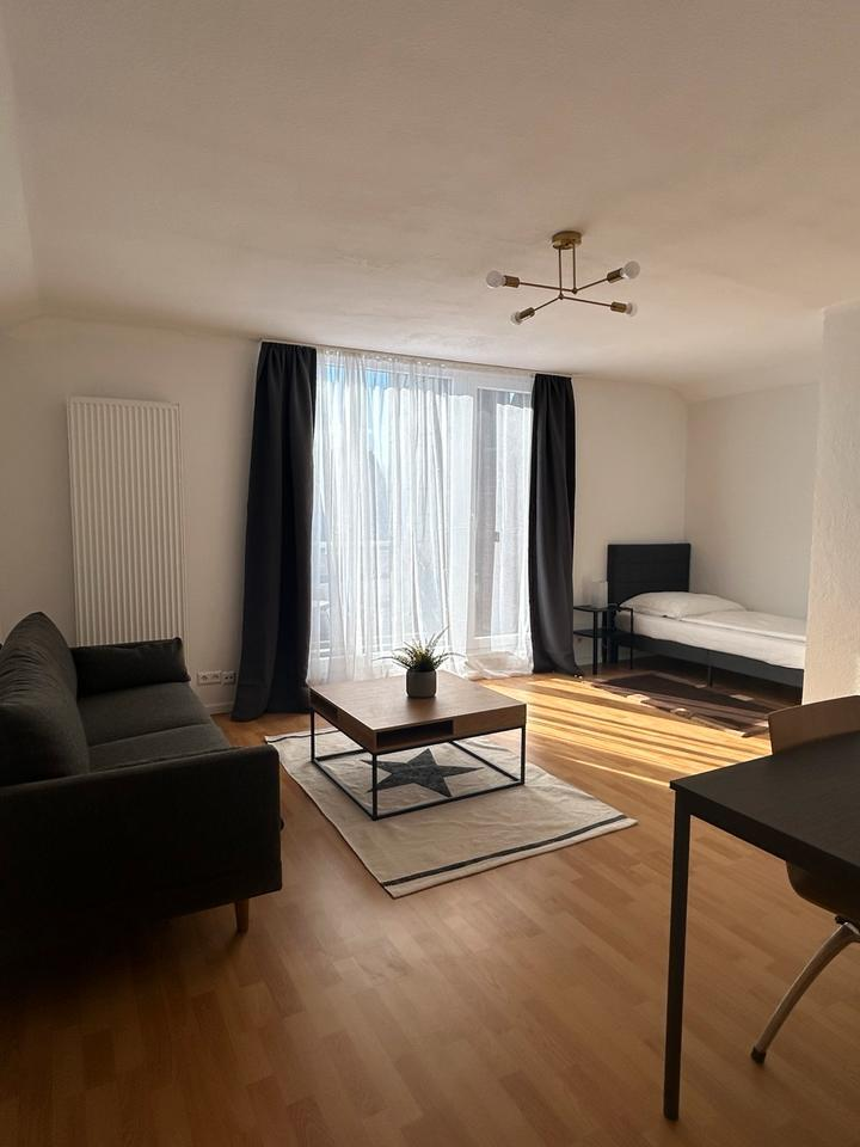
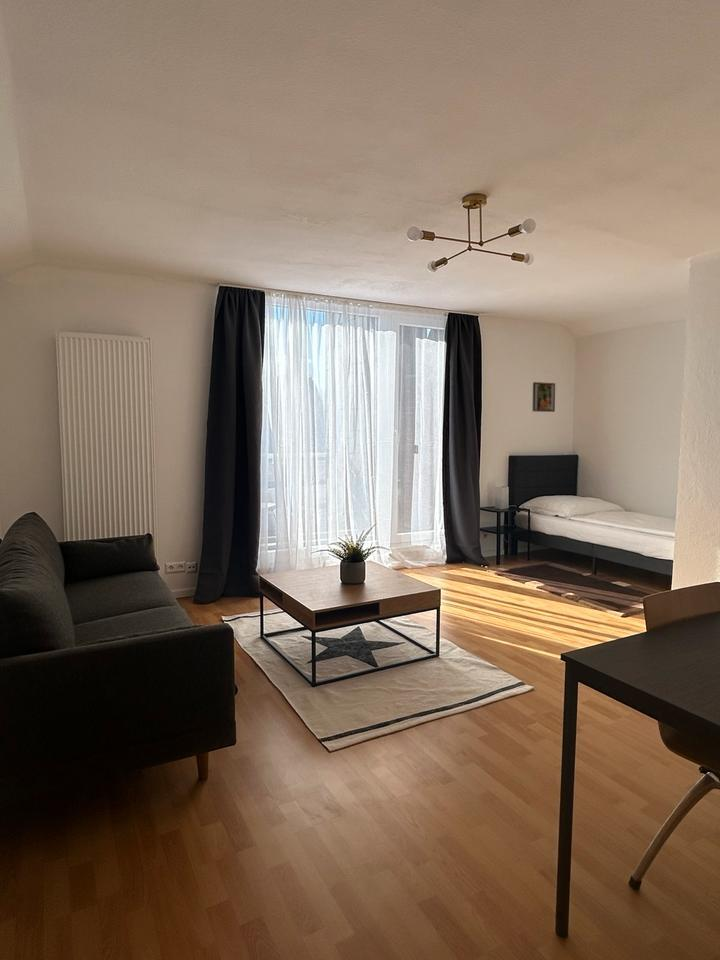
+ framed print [532,381,556,413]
